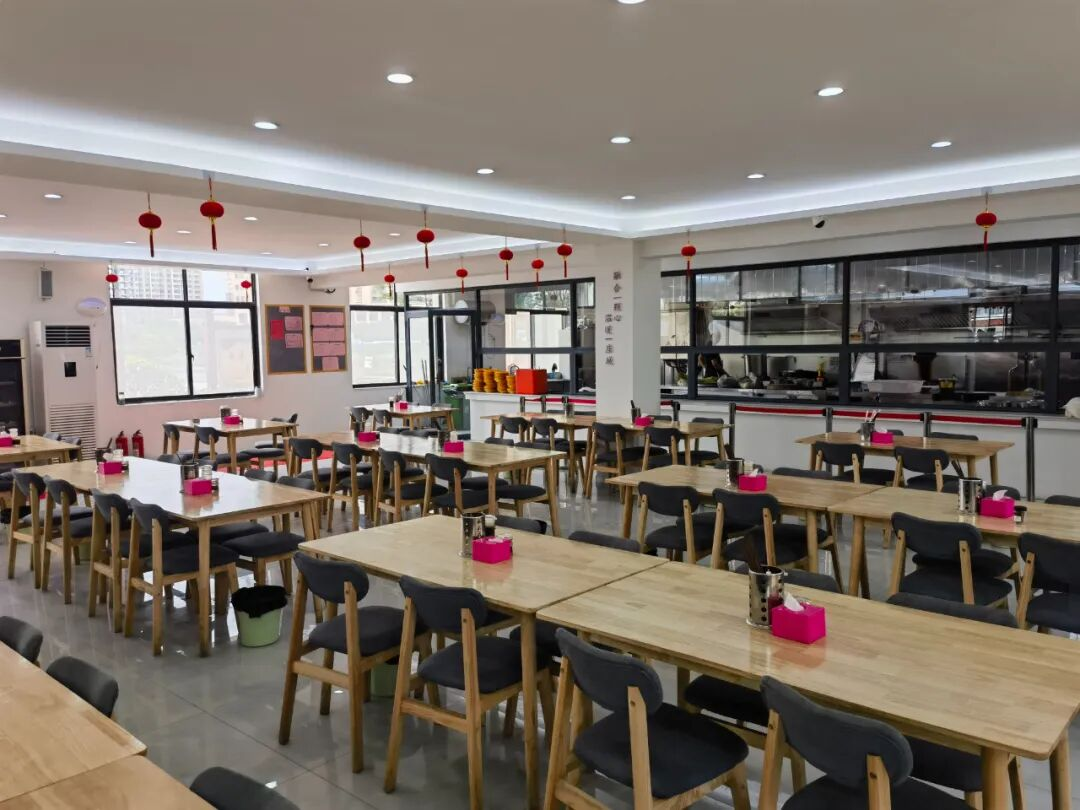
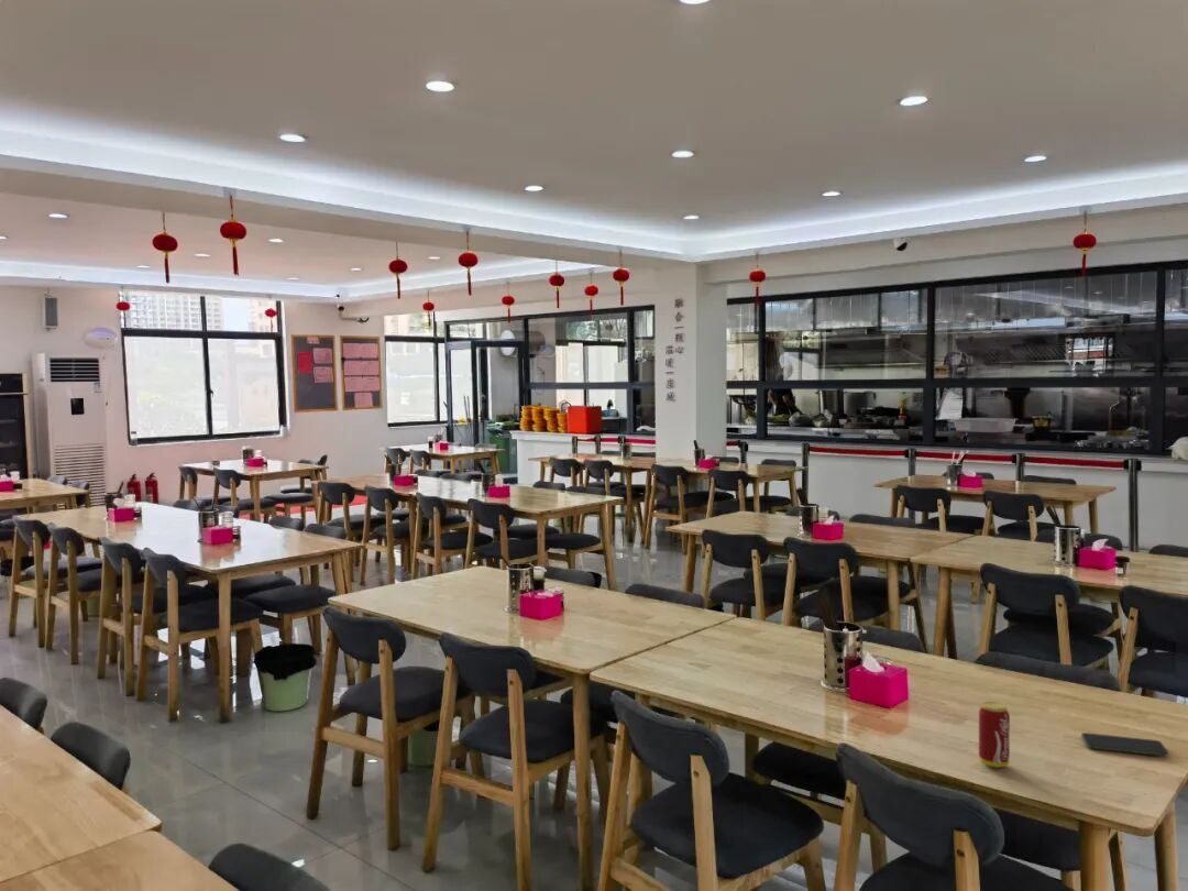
+ beverage can [978,701,1011,769]
+ smartphone [1080,732,1169,757]
